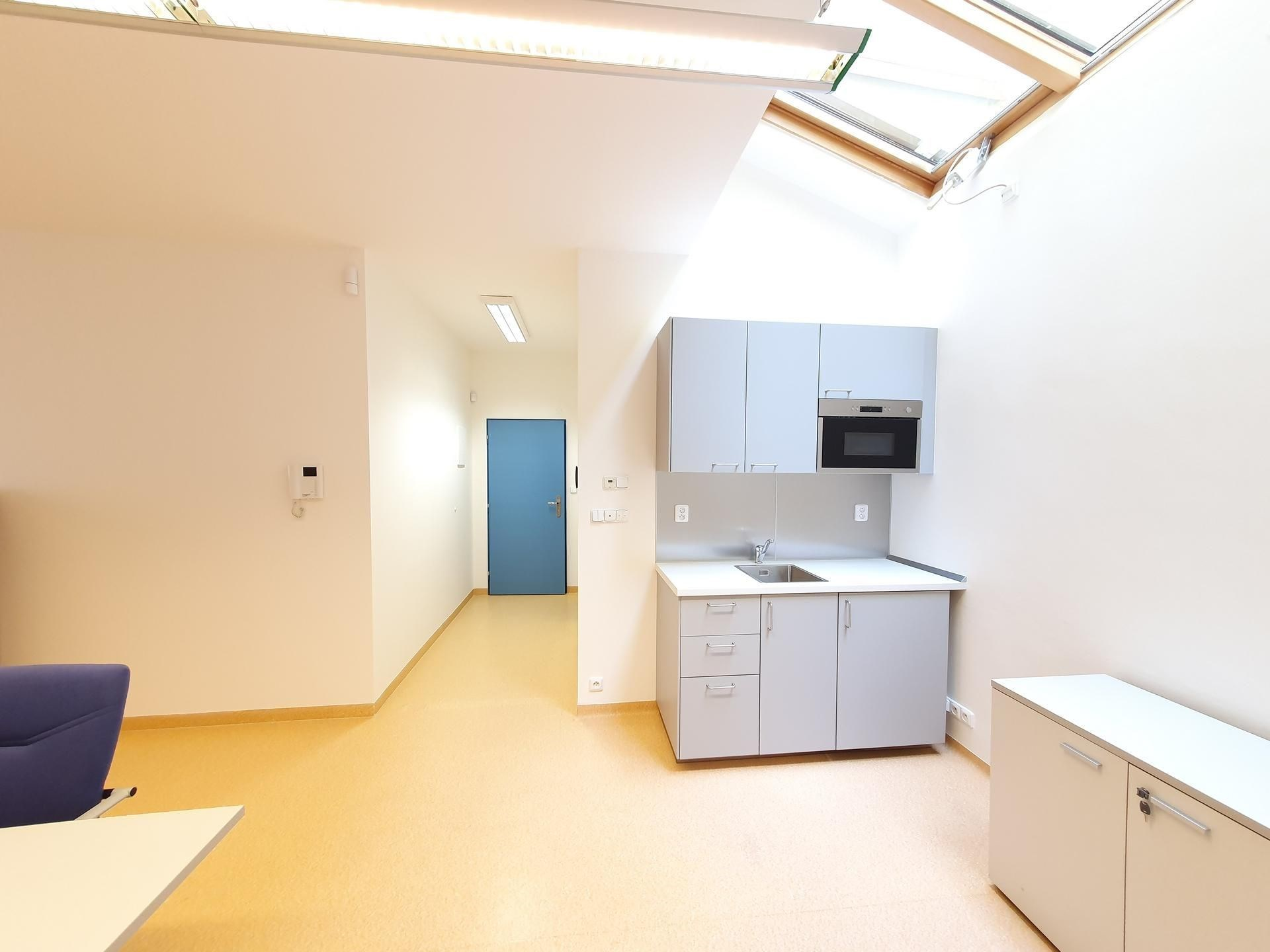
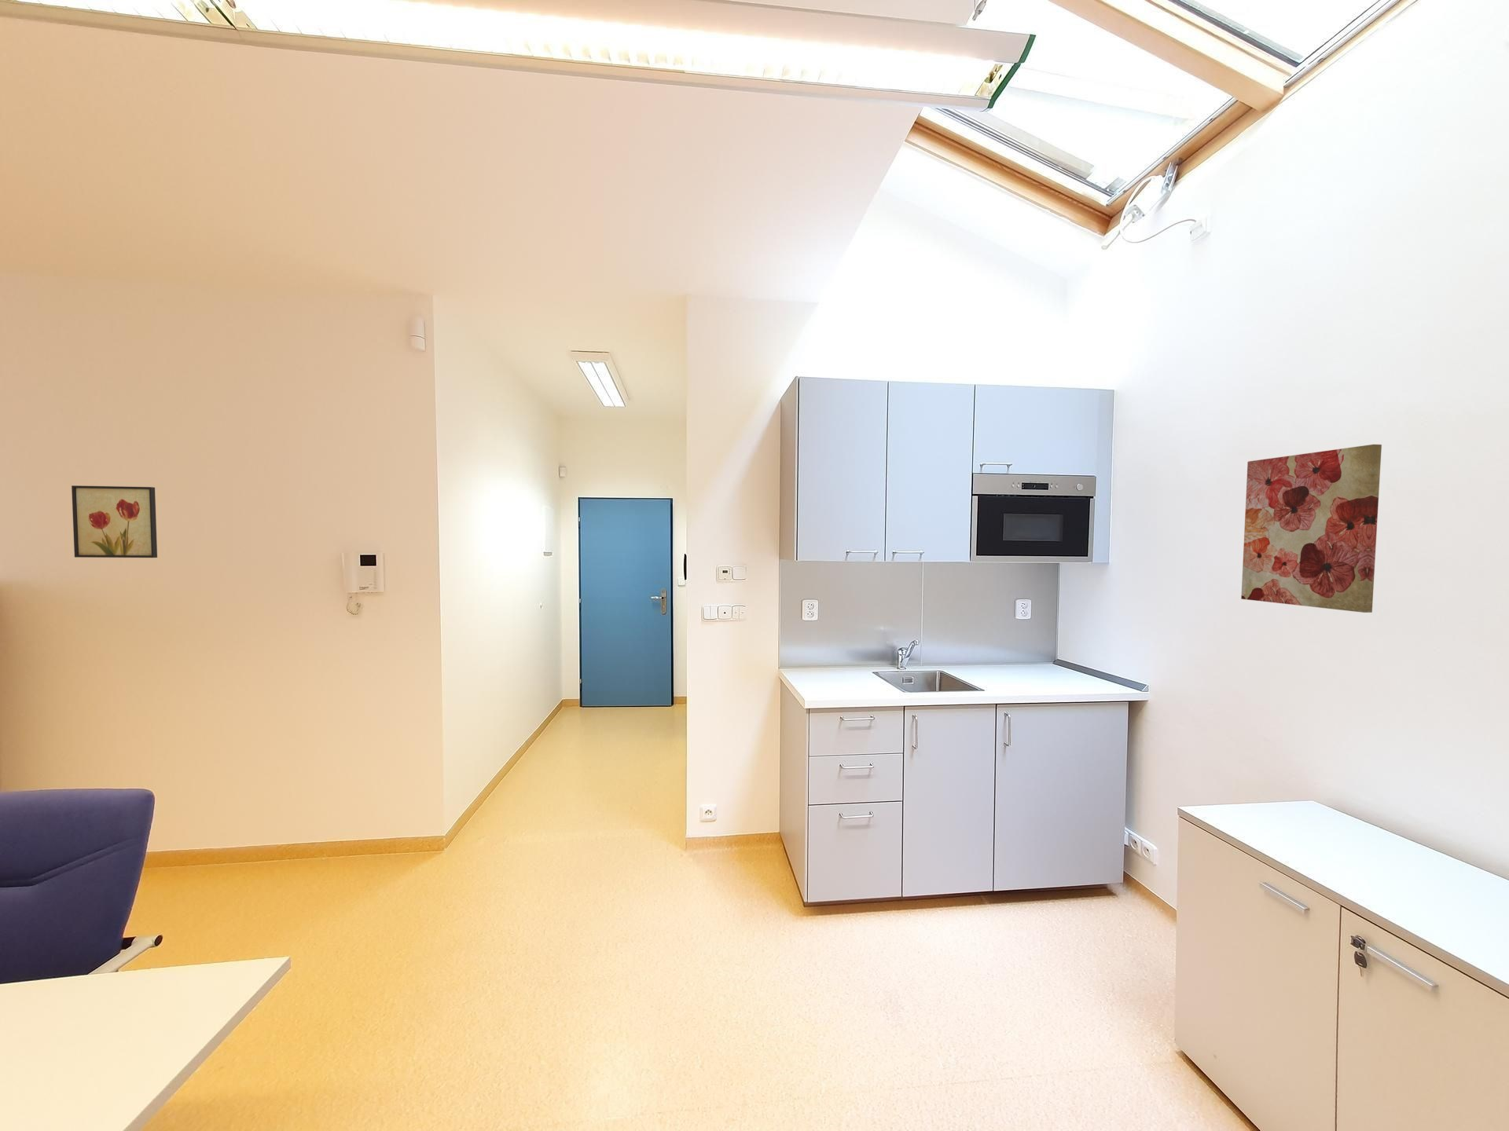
+ wall art [1240,444,1383,613]
+ wall art [71,485,158,558]
